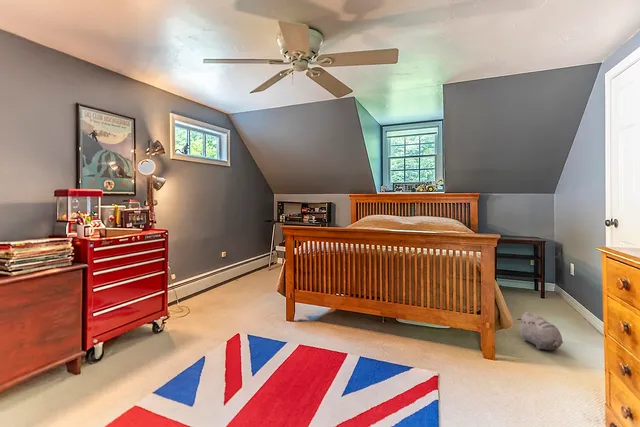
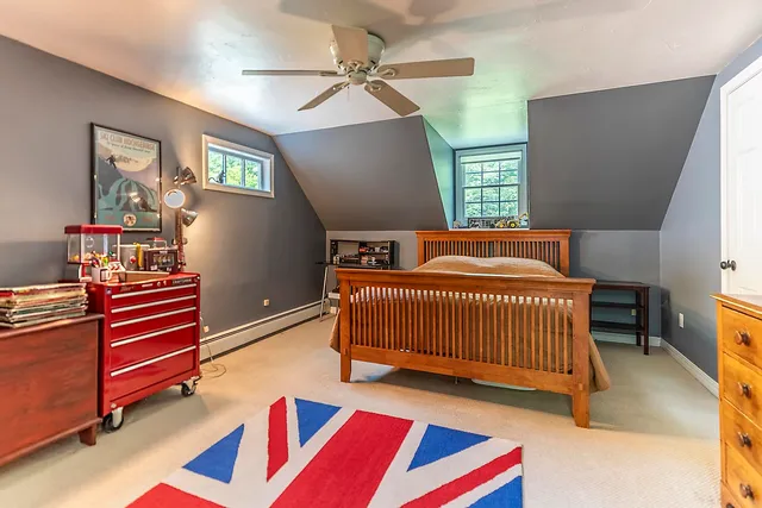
- plush toy [516,311,564,351]
